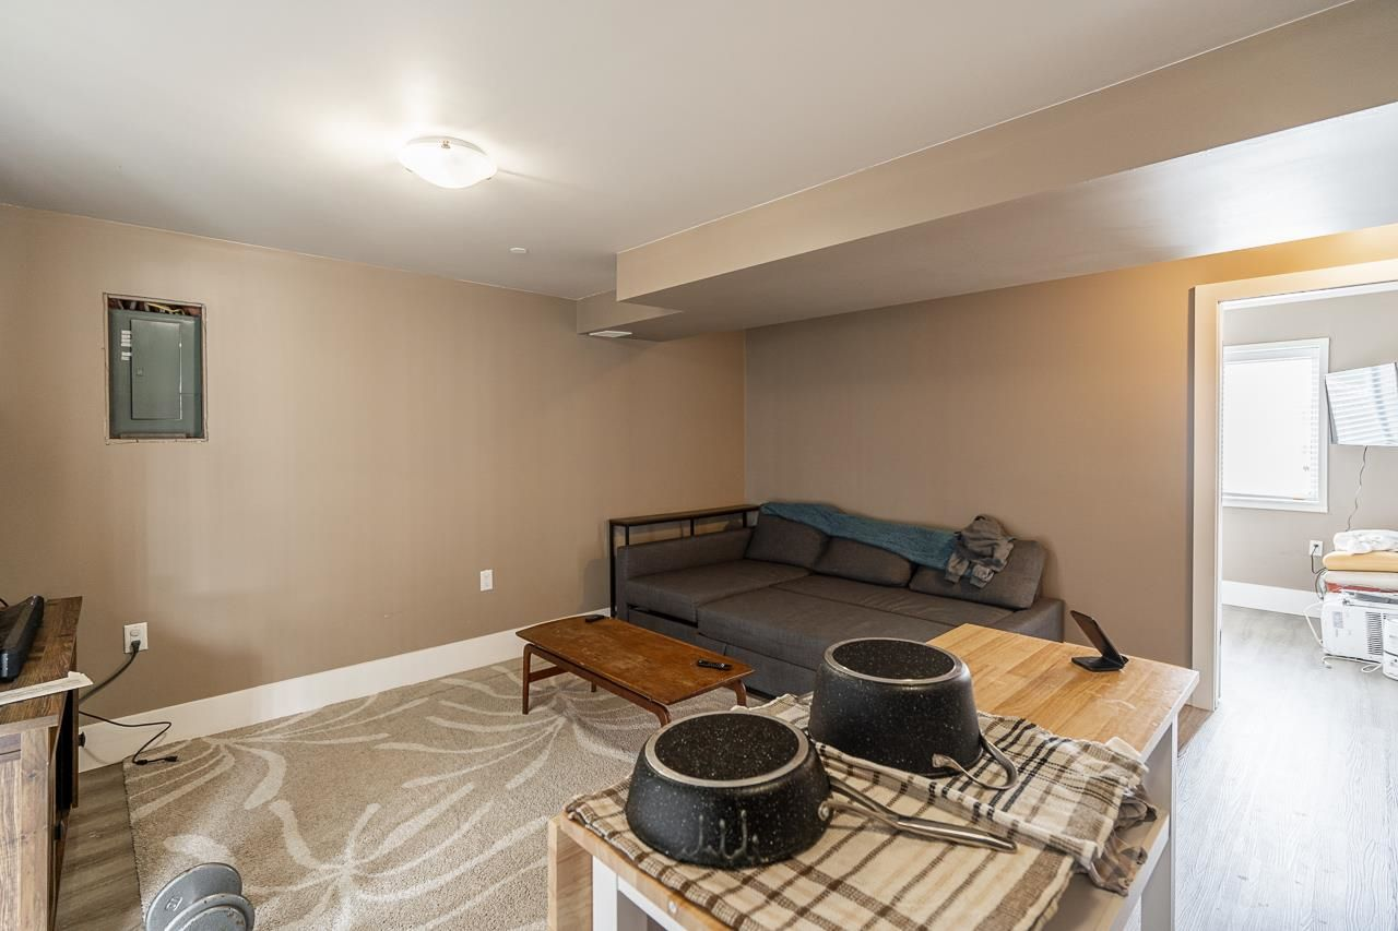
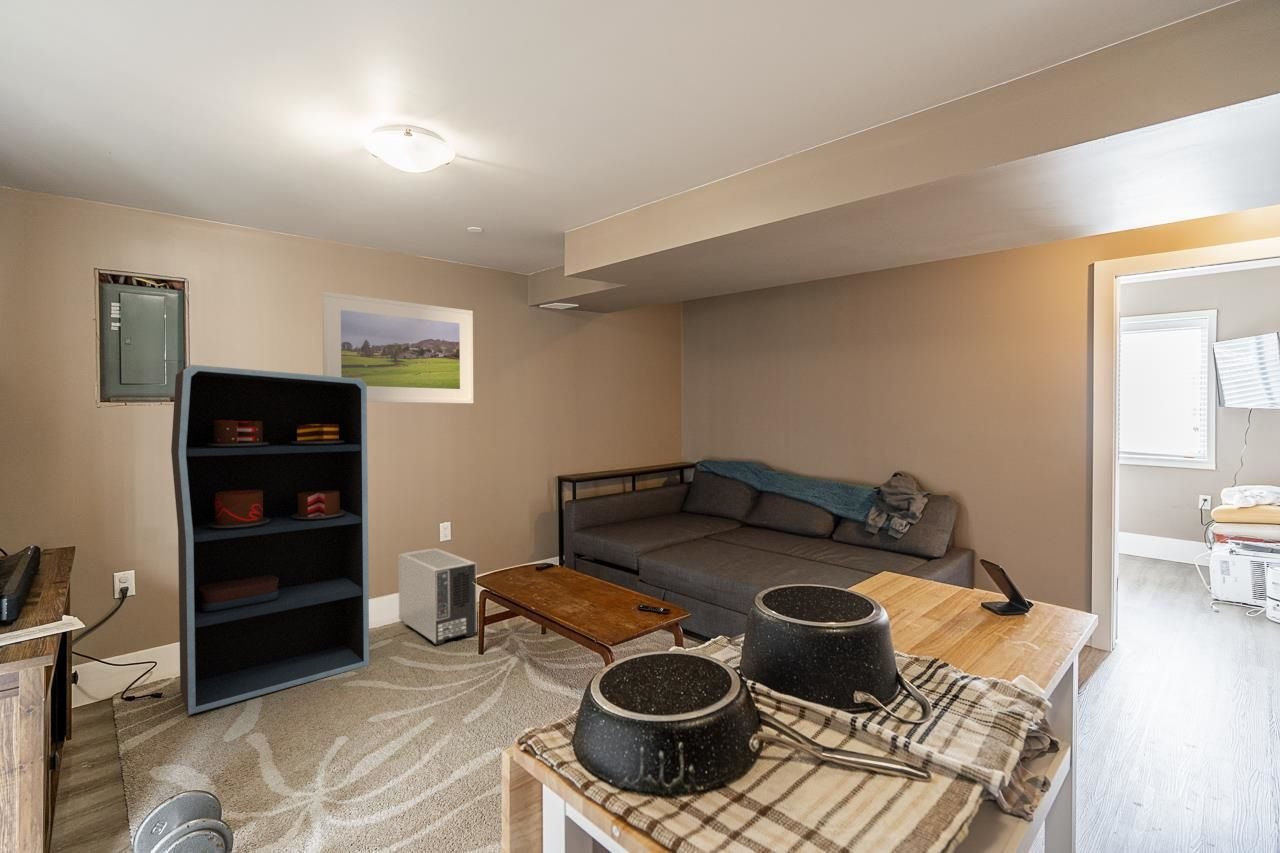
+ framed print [321,290,474,404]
+ air purifier [397,547,478,646]
+ bookshelf [170,364,370,716]
